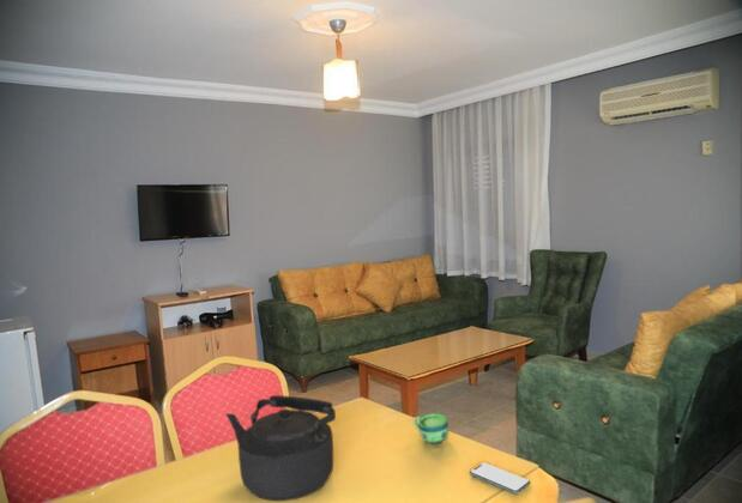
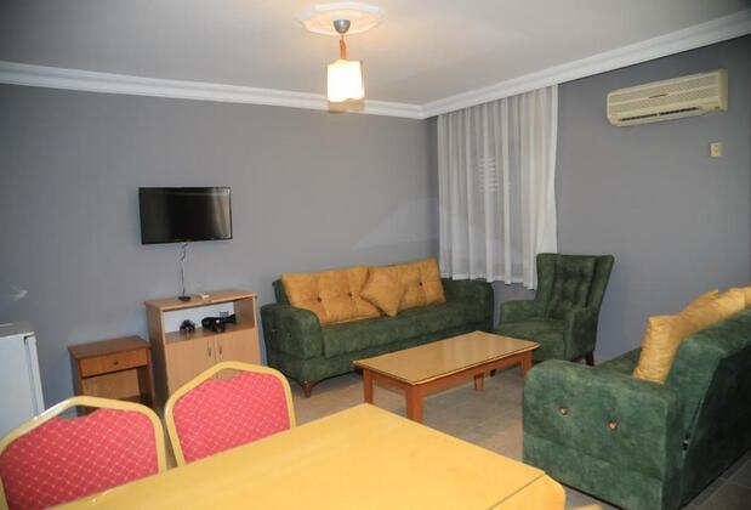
- cup [412,413,450,444]
- smartphone [469,462,531,495]
- kettle [224,394,337,502]
